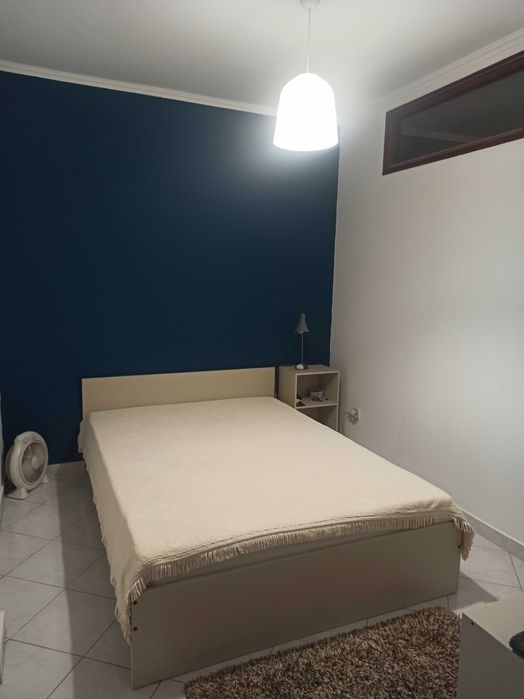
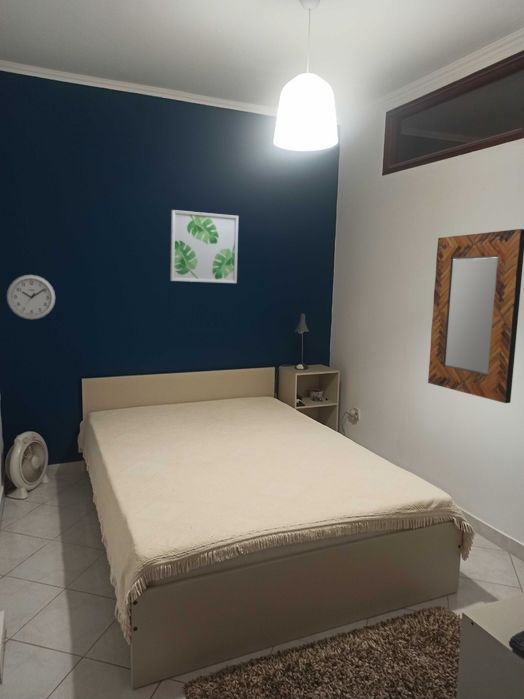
+ home mirror [427,228,524,404]
+ wall art [170,209,239,284]
+ wall clock [6,274,56,320]
